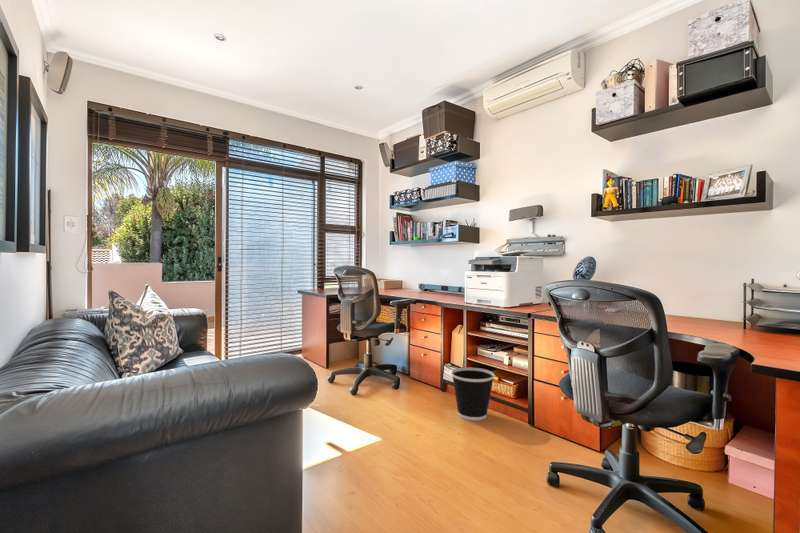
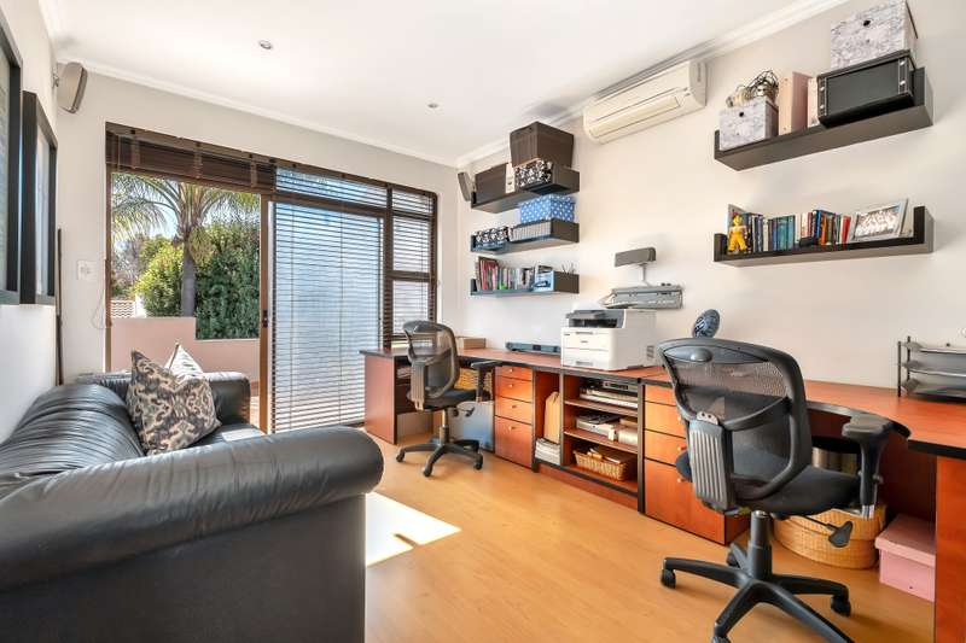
- wastebasket [450,367,495,422]
